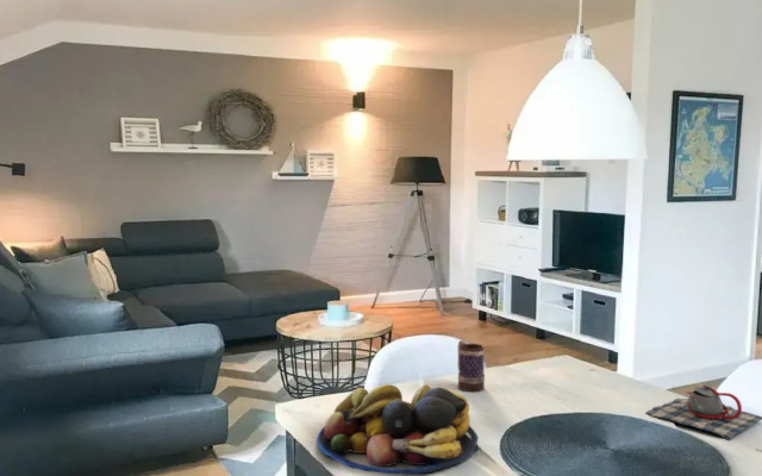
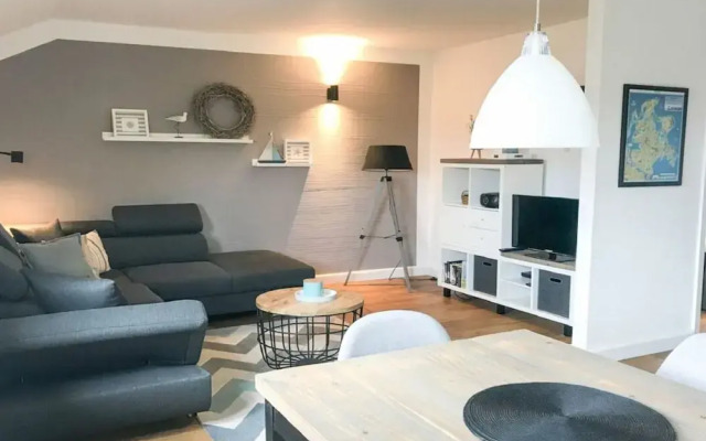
- teapot [644,383,762,441]
- fruit bowl [316,383,480,476]
- mug [457,339,486,393]
